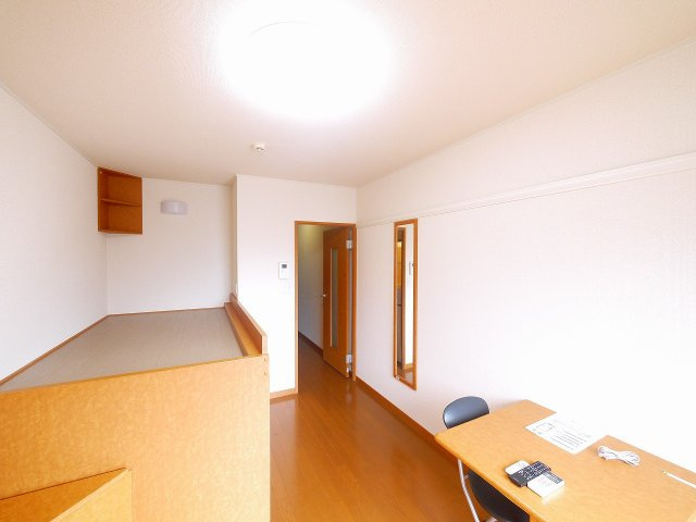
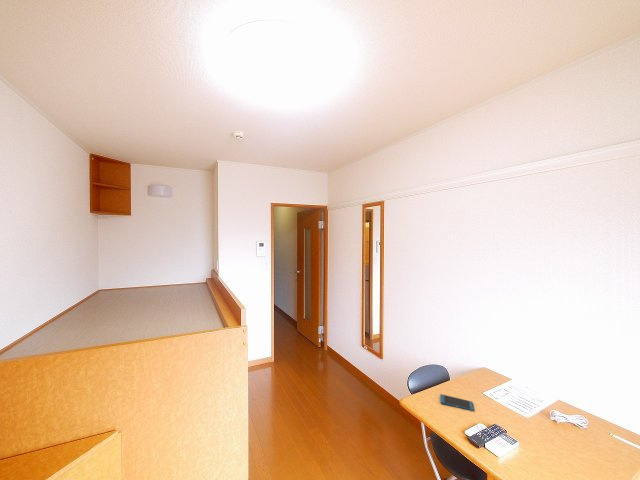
+ smartphone [439,393,475,412]
